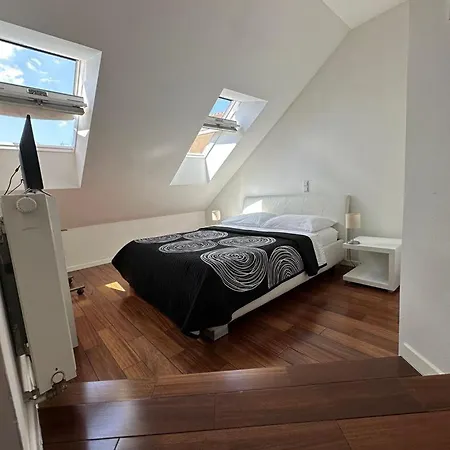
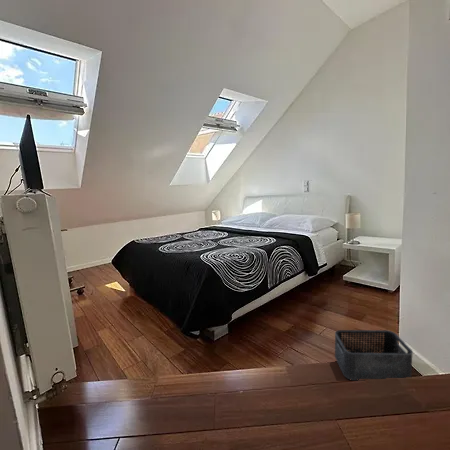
+ storage bin [334,329,414,381]
